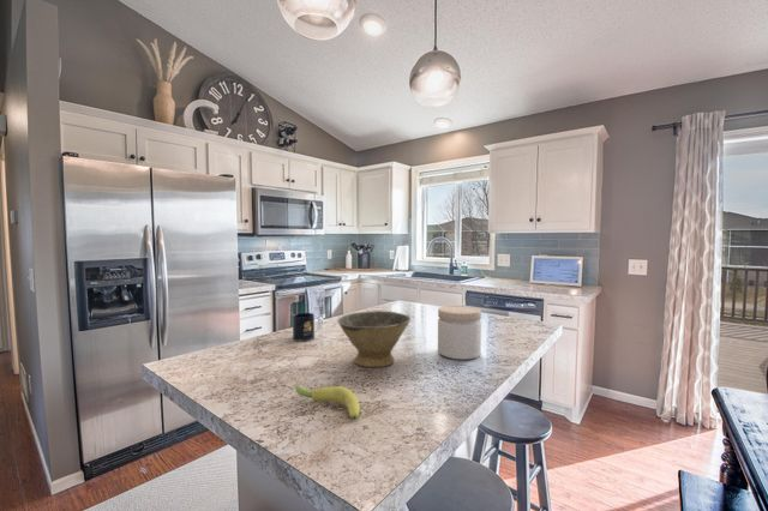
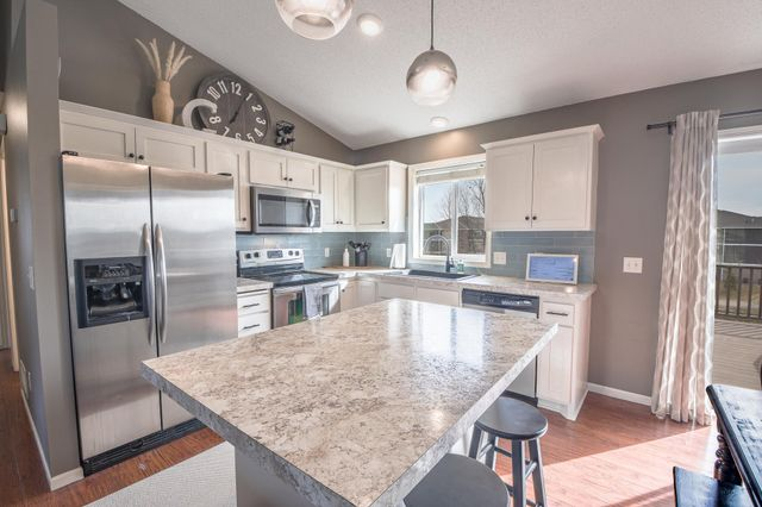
- jar [437,305,482,360]
- mug [292,312,322,342]
- banana [295,385,361,420]
- bowl [336,309,412,368]
